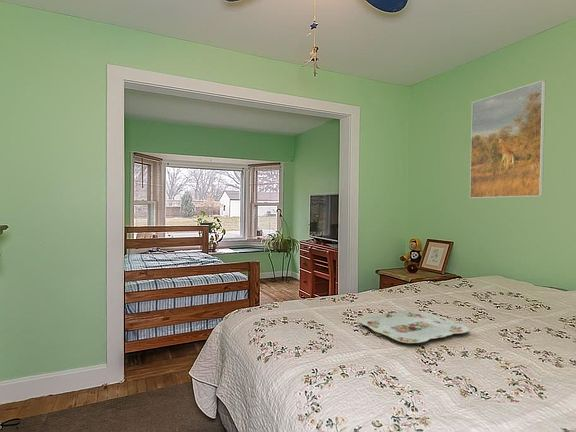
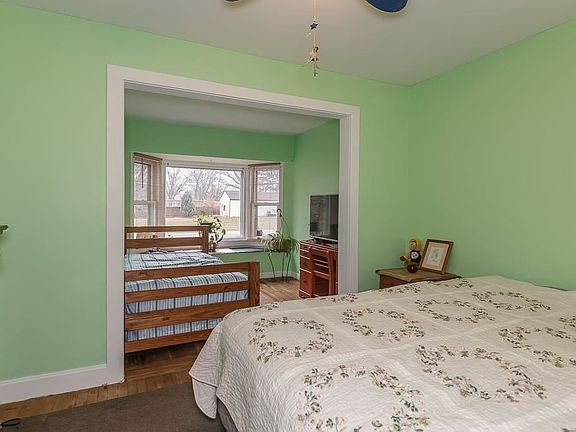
- serving tray [359,309,470,344]
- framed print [469,79,547,199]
